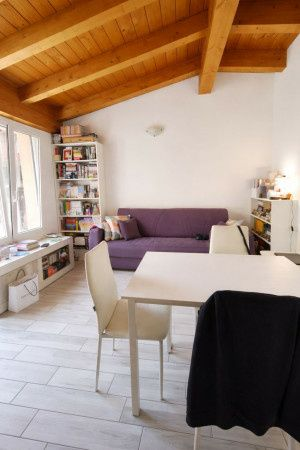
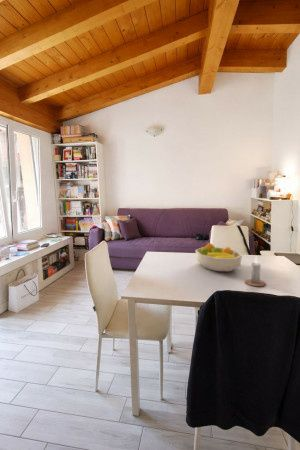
+ fruit bowl [195,242,243,272]
+ candle [244,256,267,287]
